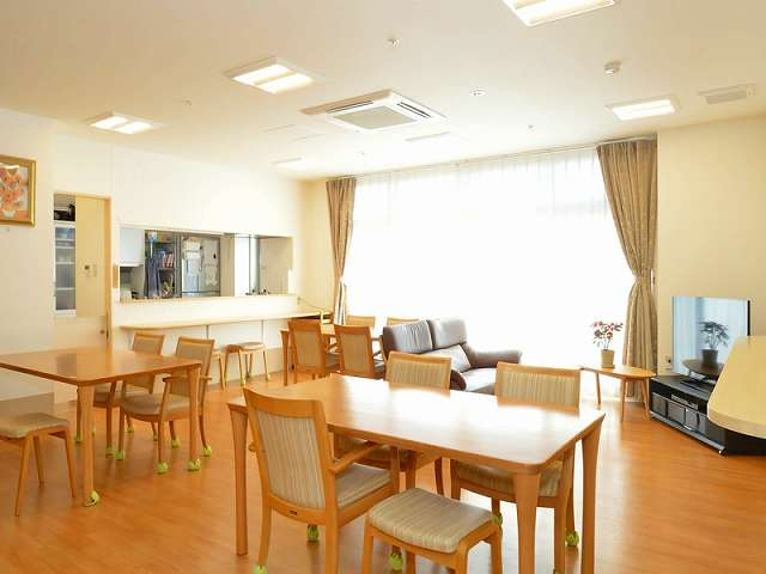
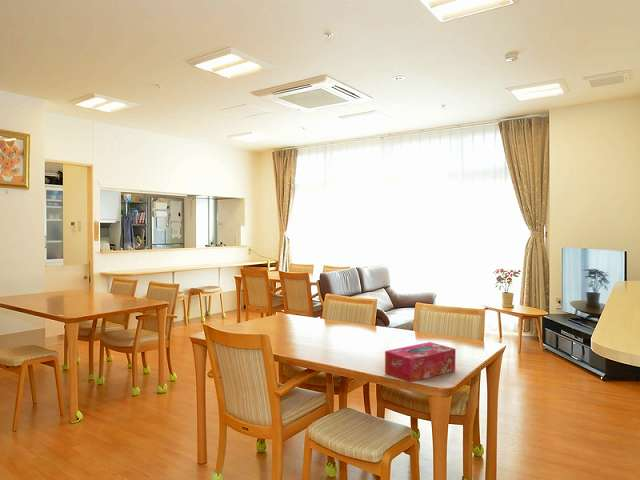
+ tissue box [384,341,457,383]
